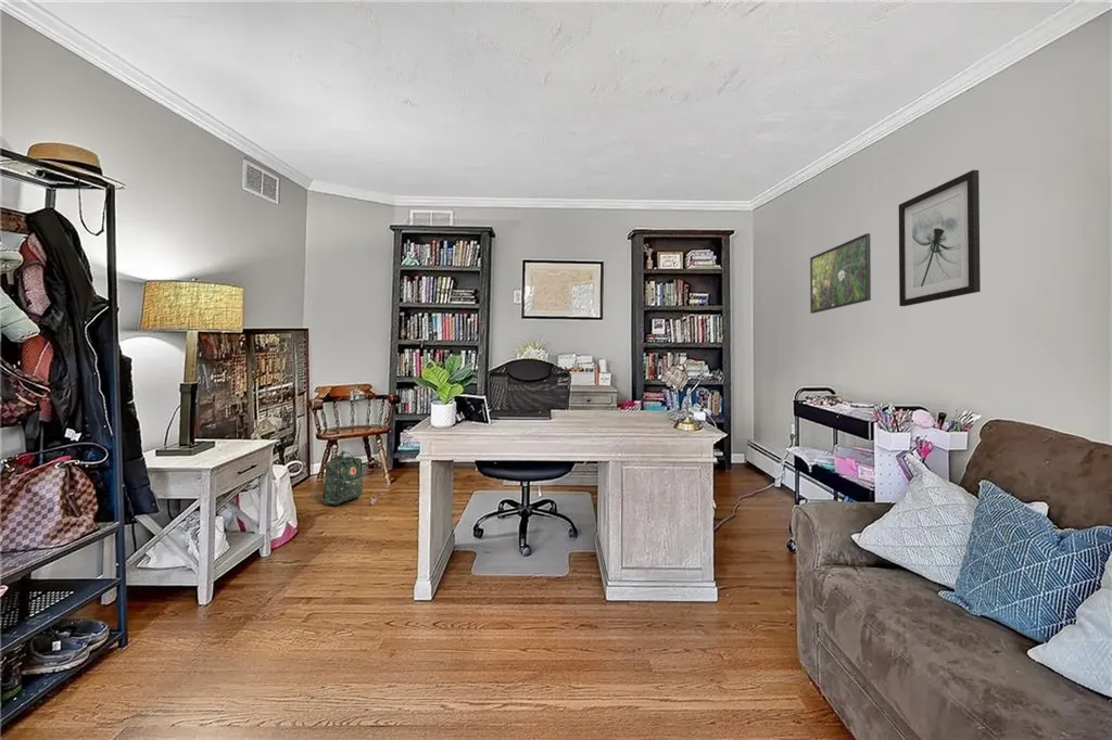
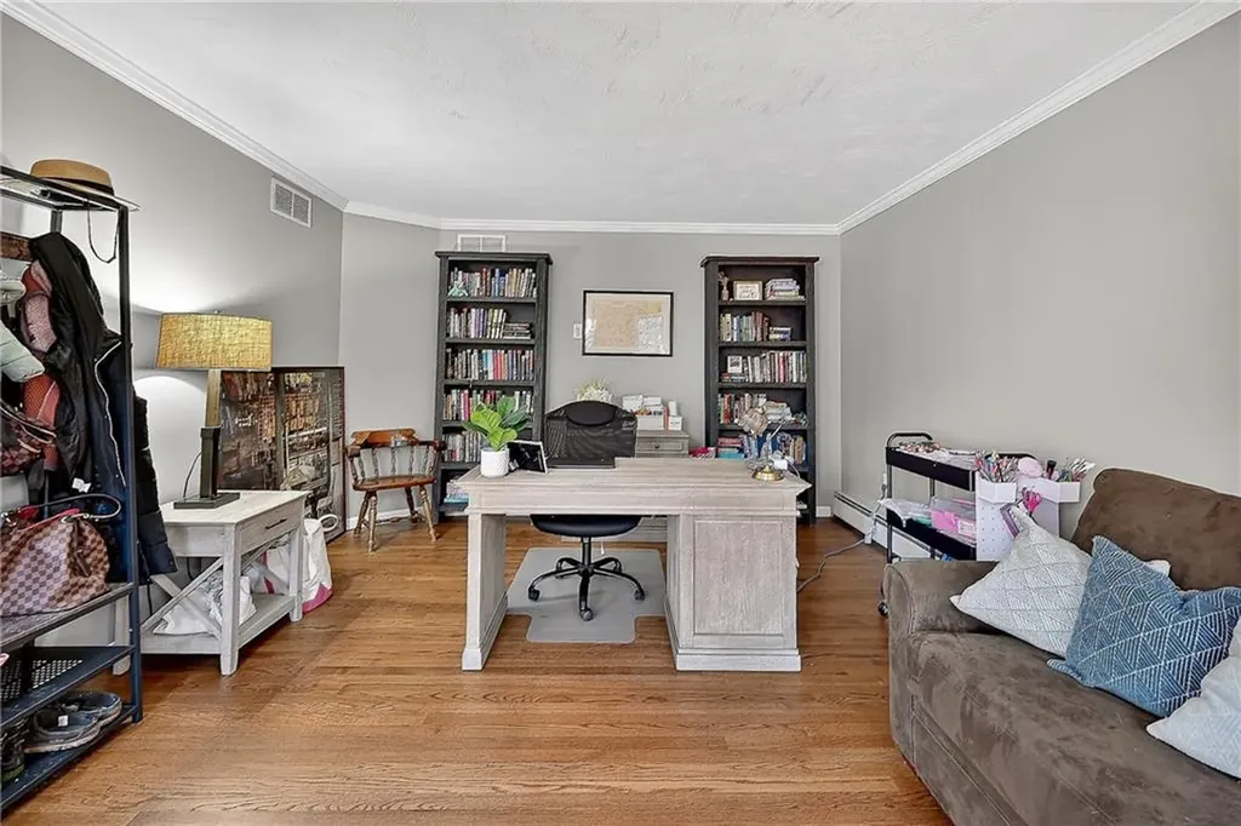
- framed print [809,232,872,315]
- wall art [898,169,982,307]
- backpack [320,449,390,506]
